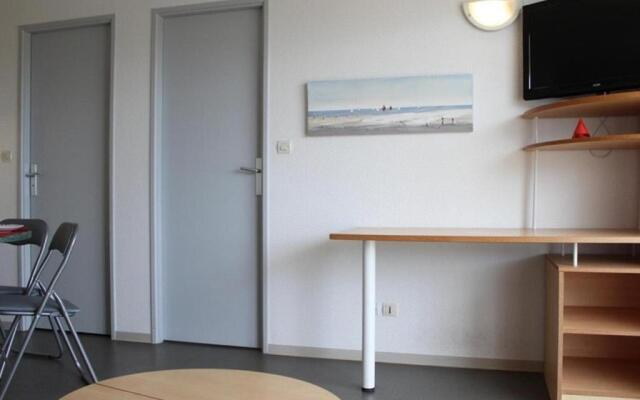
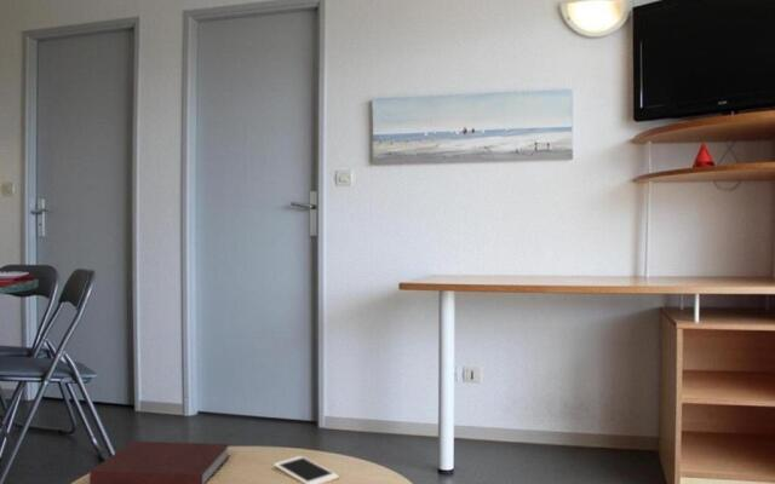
+ cell phone [272,455,340,484]
+ notebook [88,440,231,484]
